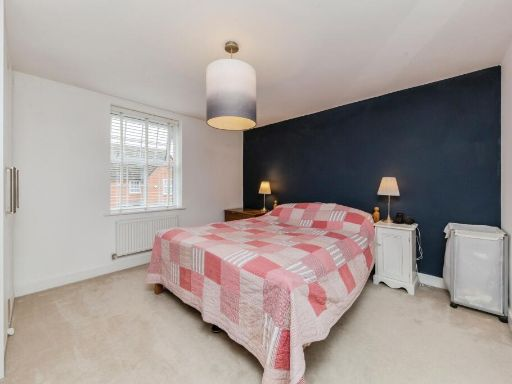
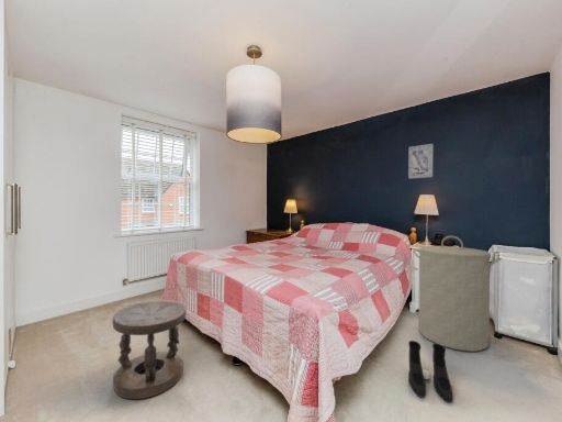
+ laundry hamper [413,235,502,353]
+ wall art [407,143,435,179]
+ stool [112,300,188,400]
+ boots [407,340,453,403]
